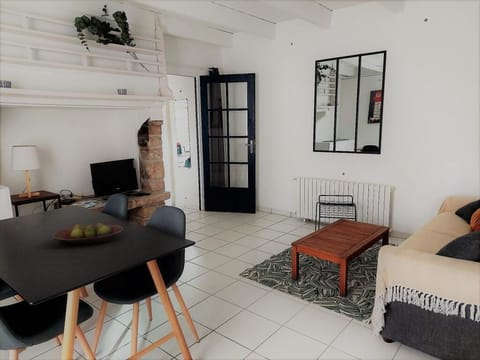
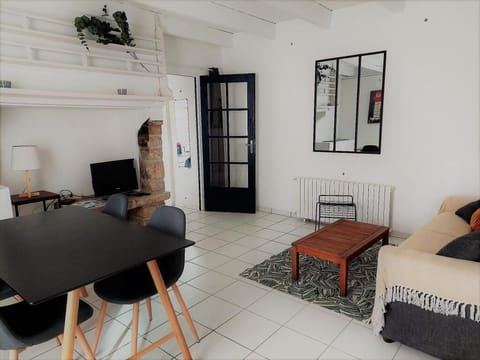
- fruit bowl [51,222,124,246]
